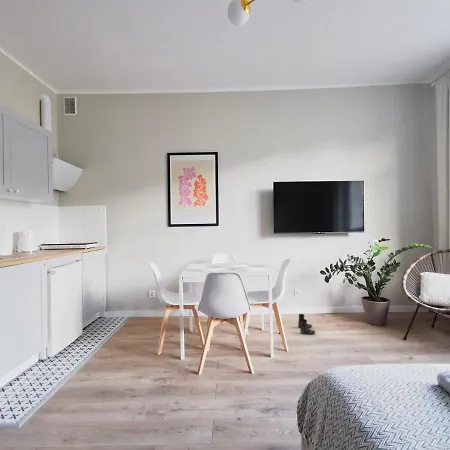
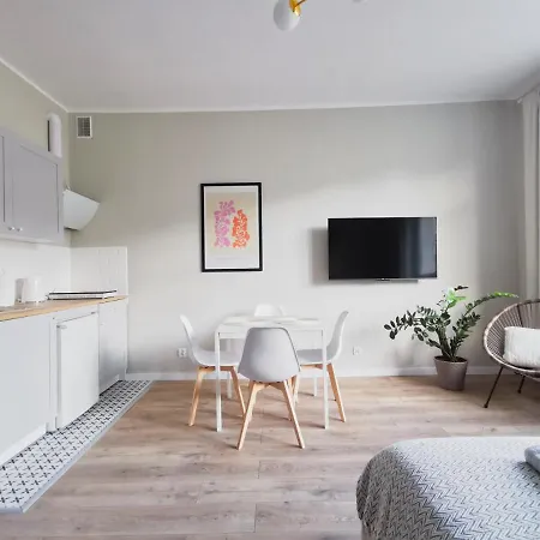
- boots [297,313,316,335]
